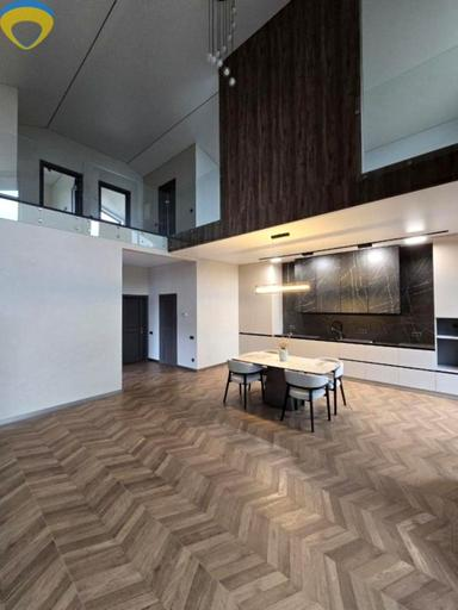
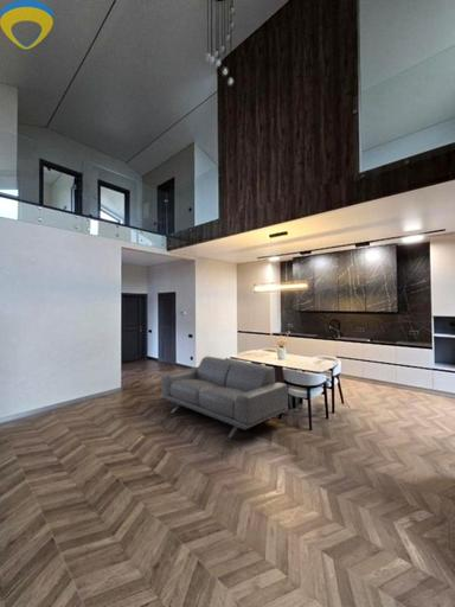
+ sofa [160,356,289,439]
